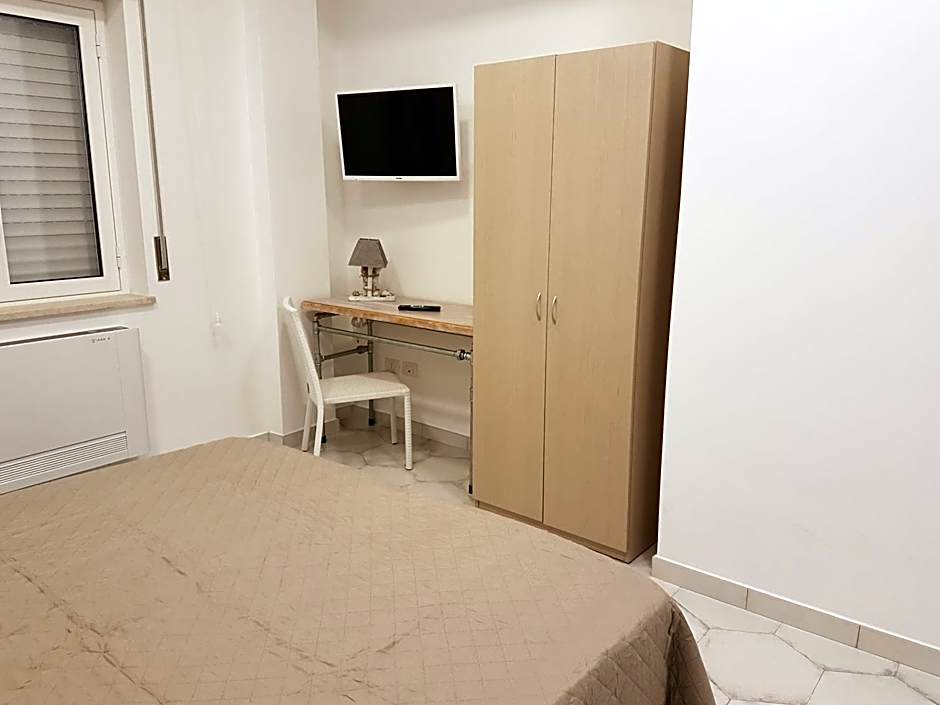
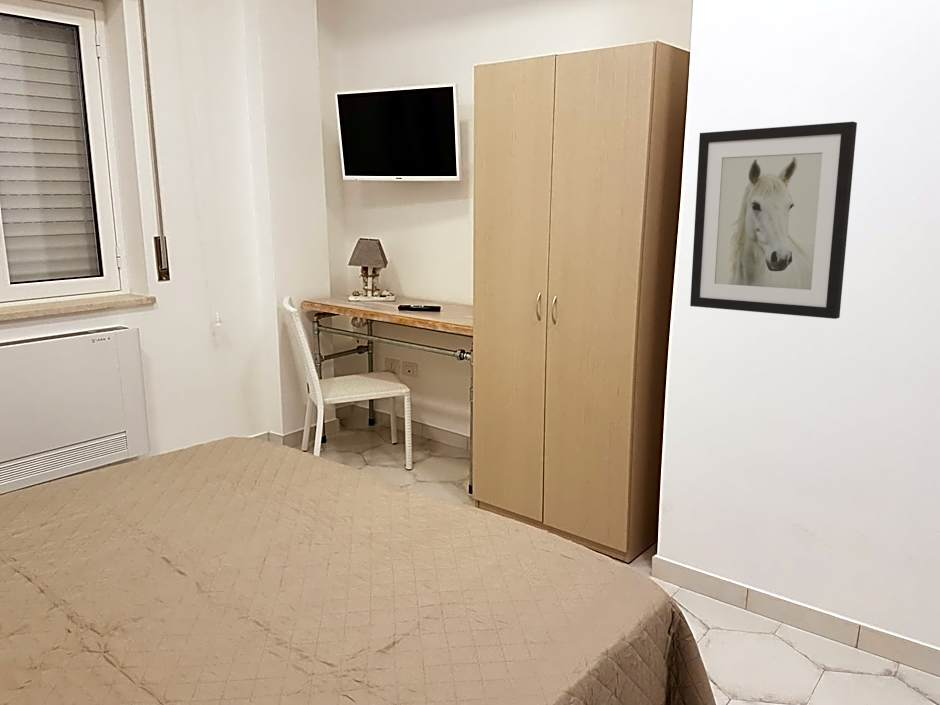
+ wall art [689,121,858,320]
